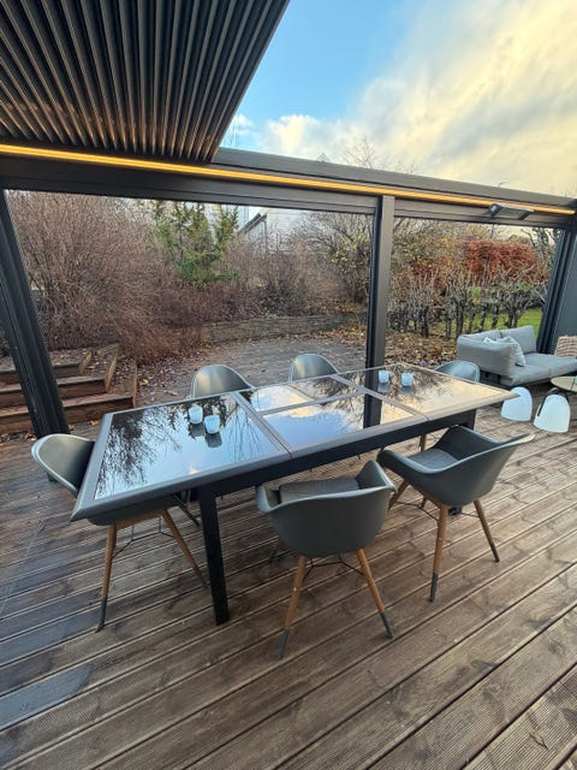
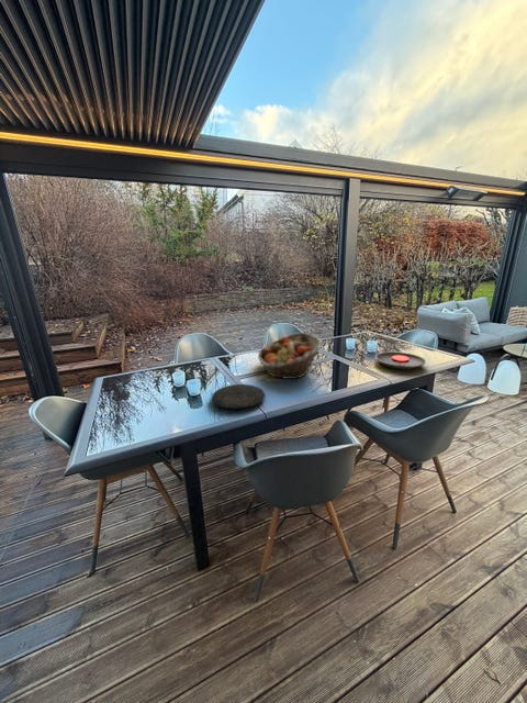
+ plate [374,350,427,370]
+ plate [211,383,267,410]
+ fruit basket [257,332,324,380]
